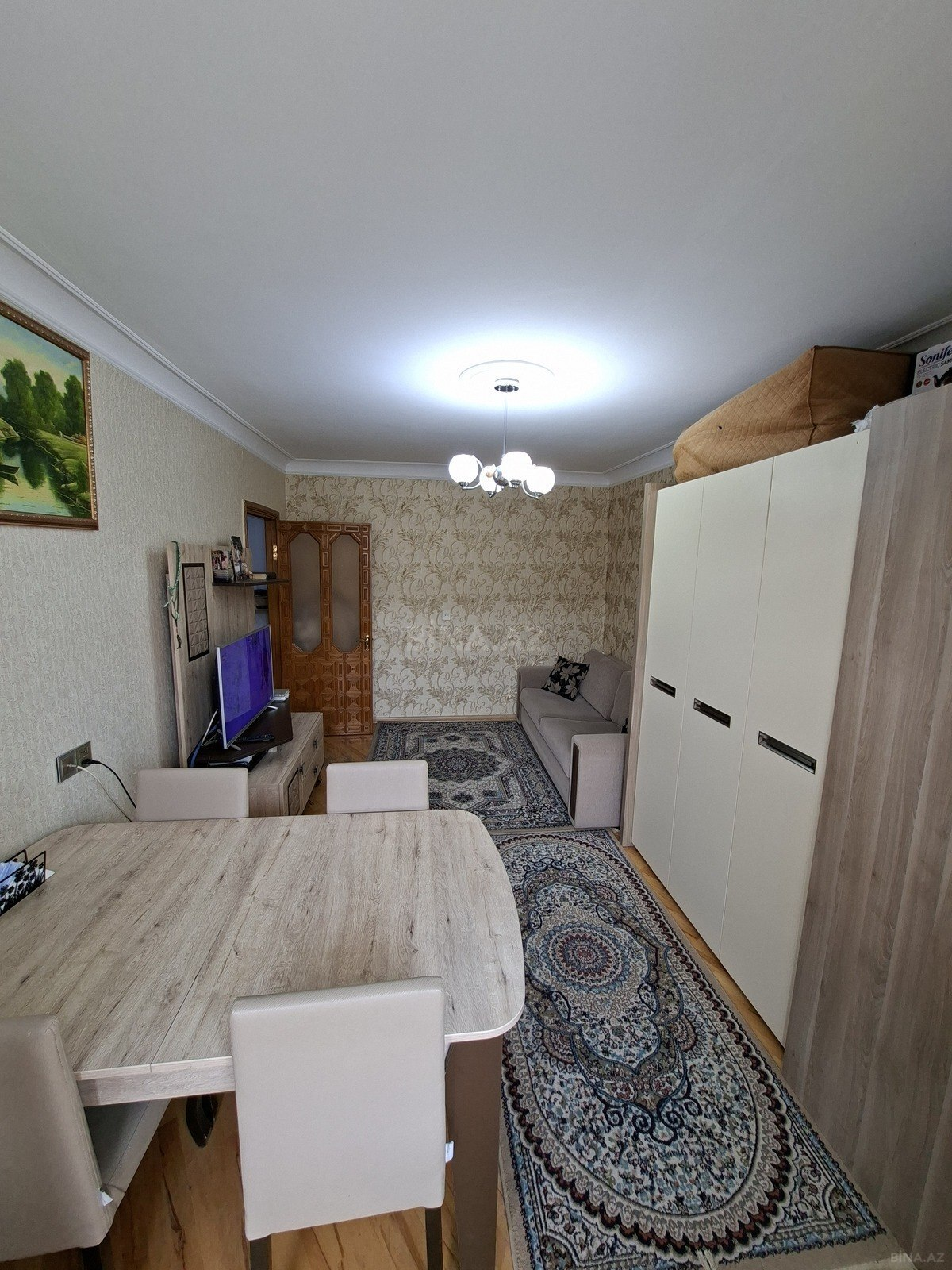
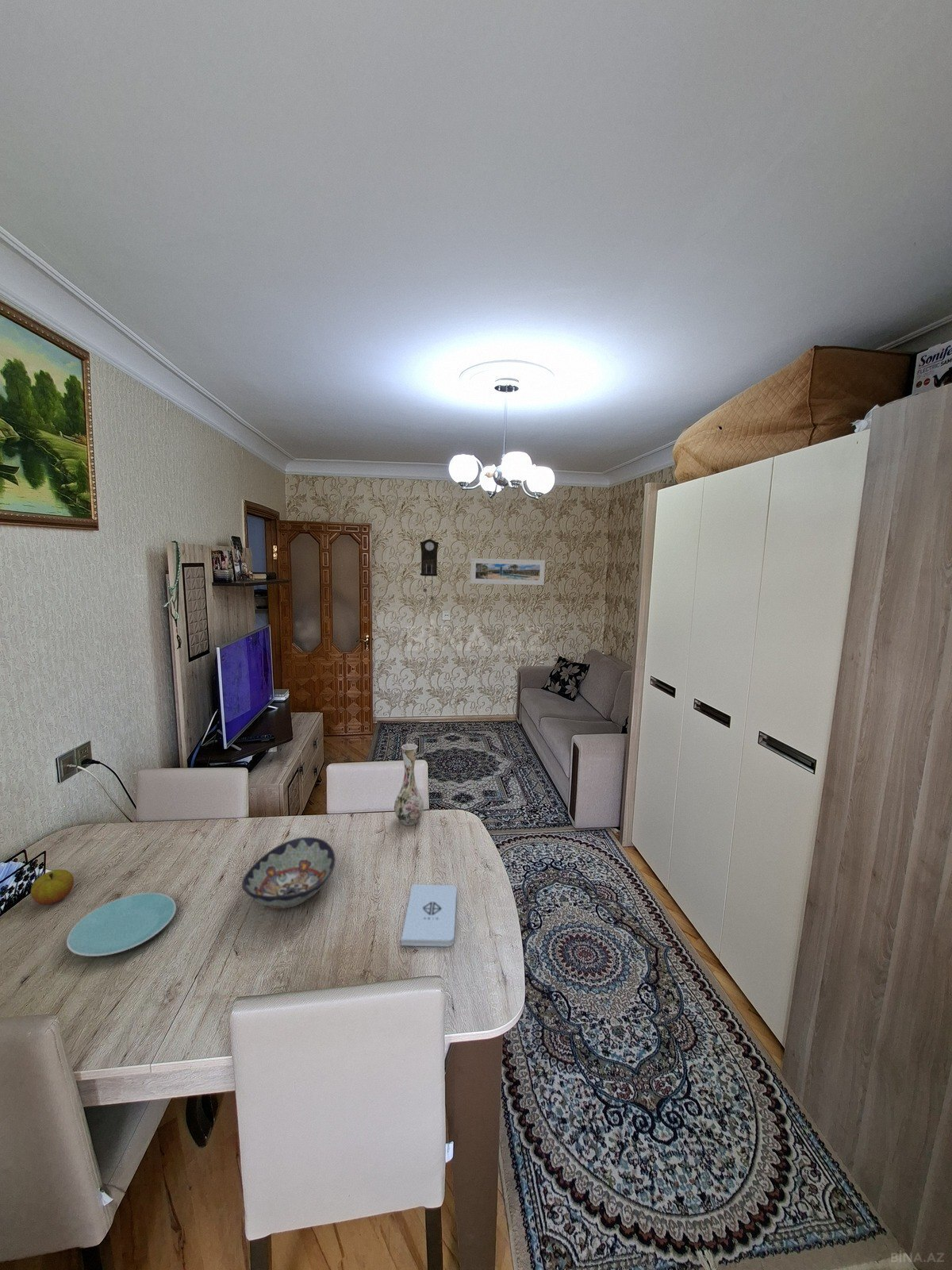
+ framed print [470,557,546,586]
+ decorative bowl [241,837,336,910]
+ vase [393,743,424,826]
+ notepad [401,883,458,947]
+ pendulum clock [420,538,440,601]
+ apple [30,868,75,906]
+ plate [66,892,177,957]
